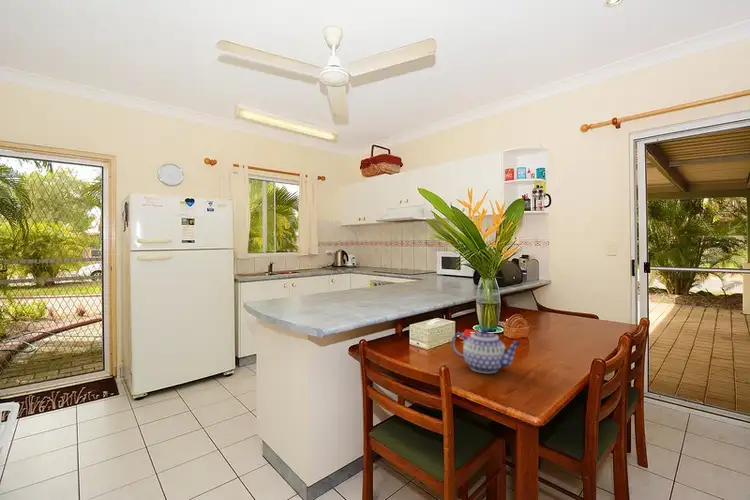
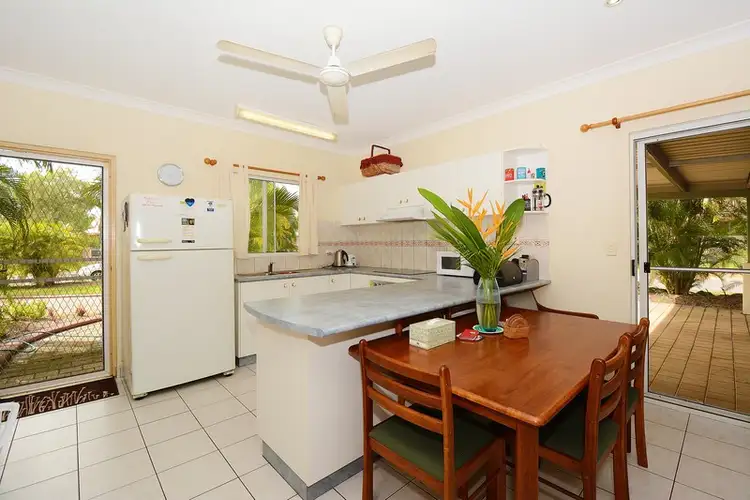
- teapot [450,327,522,374]
